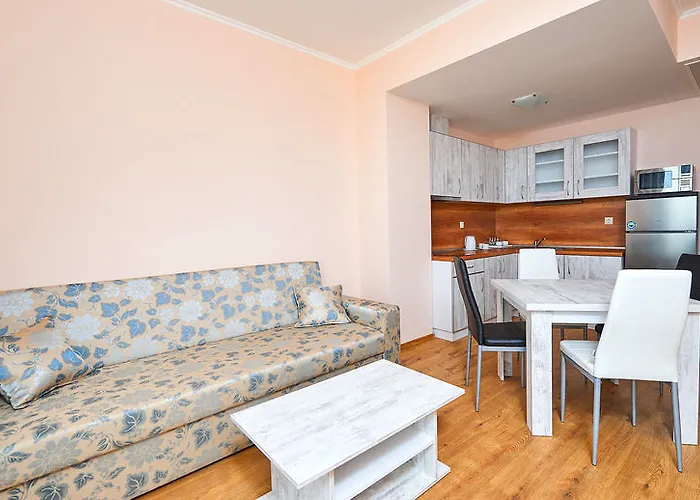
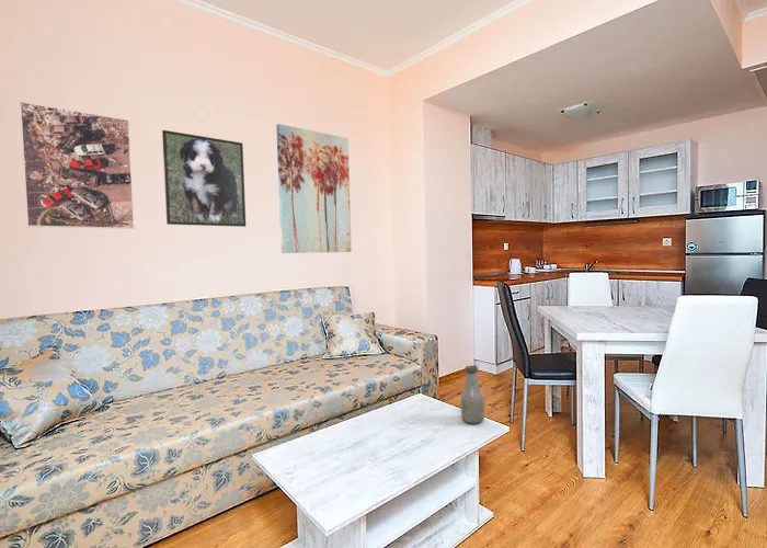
+ wall art [275,123,353,254]
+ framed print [161,129,247,228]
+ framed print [19,101,135,230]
+ bottle [460,365,485,424]
